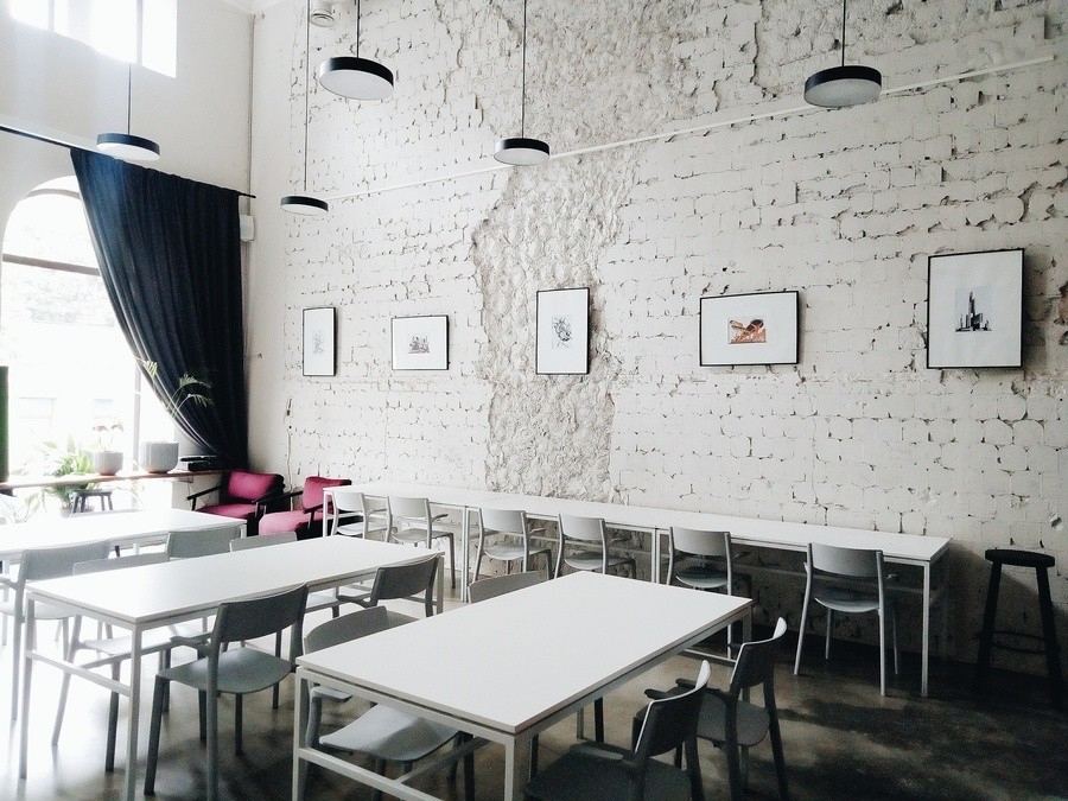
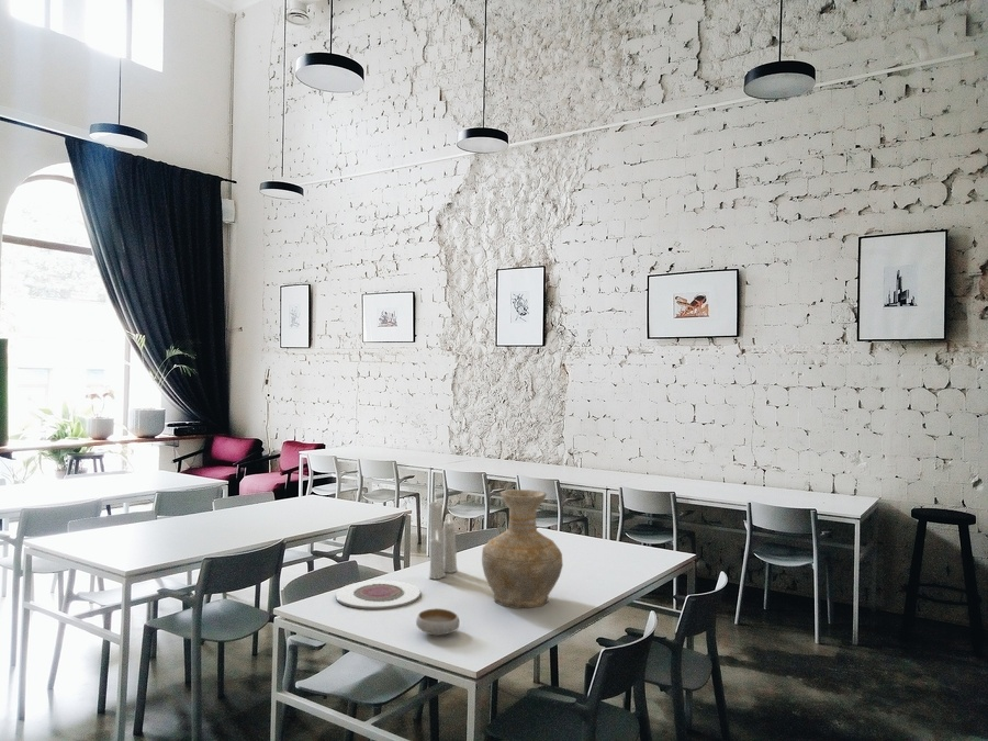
+ candle [428,492,459,580]
+ plate [335,580,422,610]
+ vase [481,489,564,609]
+ bowl [415,607,460,637]
